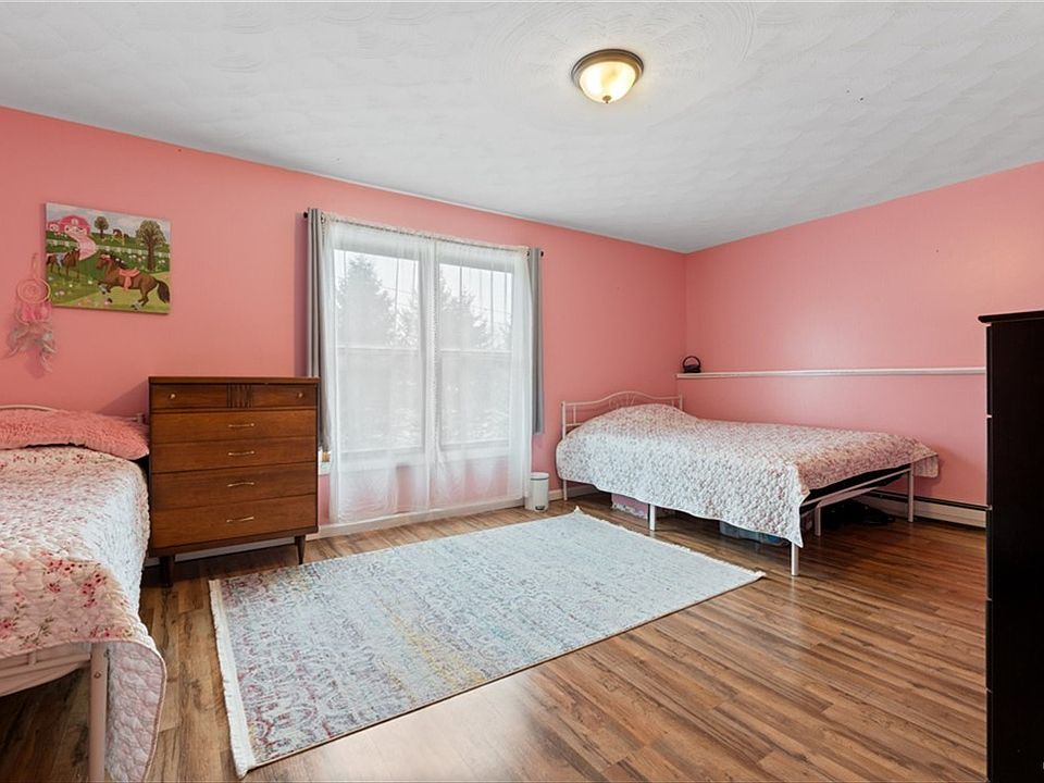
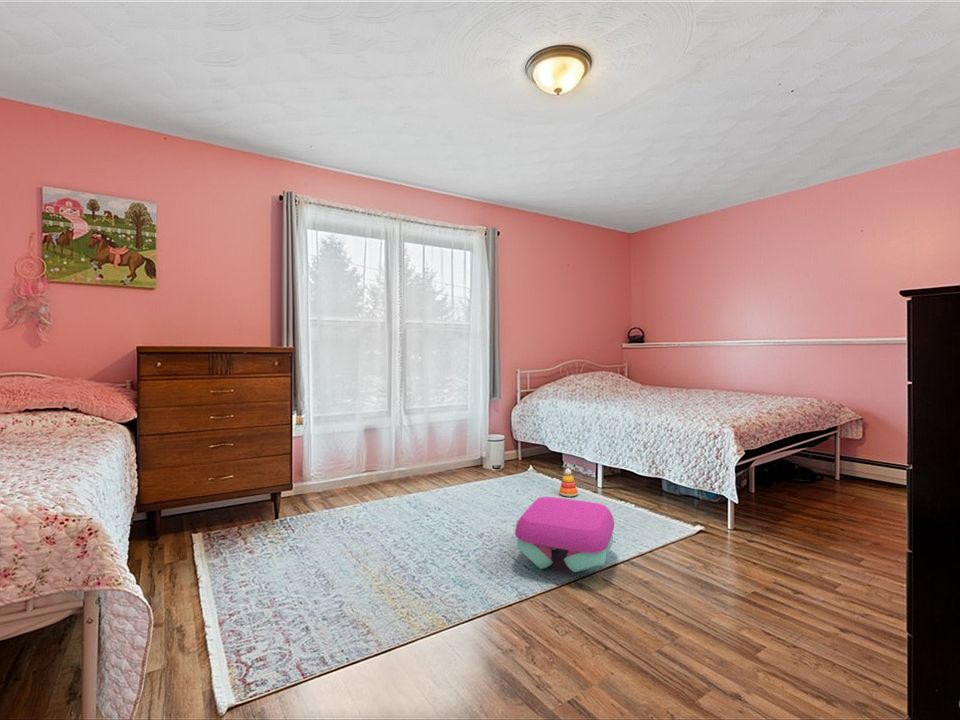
+ stool [514,496,615,573]
+ stacking toy [558,467,579,498]
